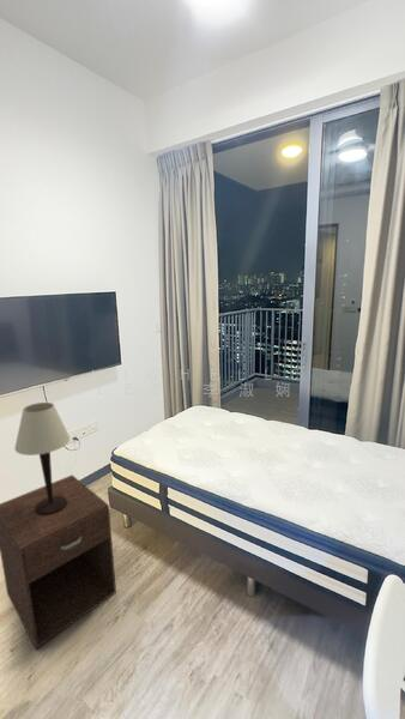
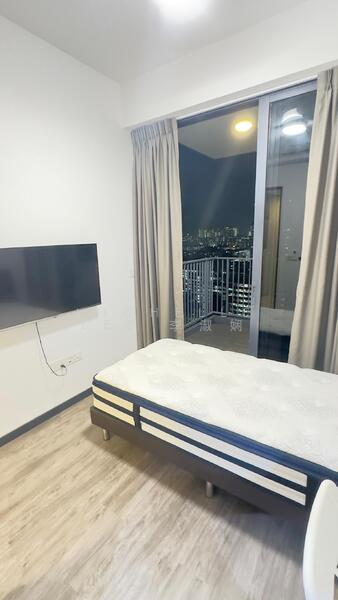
- table lamp [13,401,72,515]
- nightstand [0,473,117,649]
